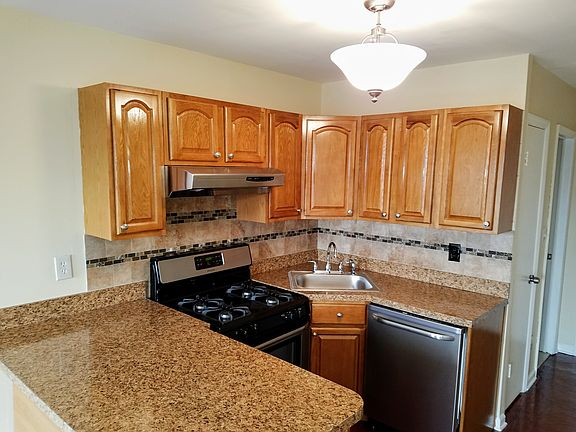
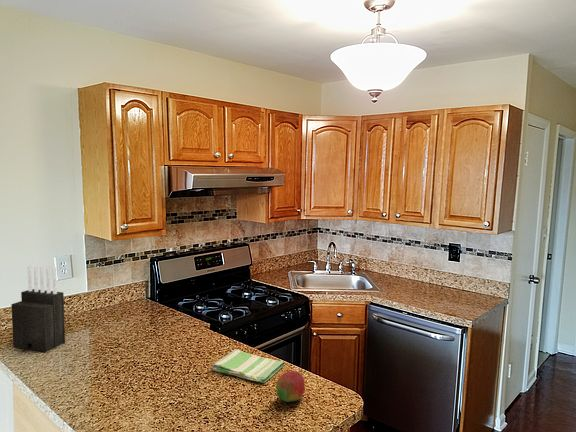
+ fruit [275,370,306,403]
+ dish towel [211,348,286,384]
+ knife block [10,264,66,353]
